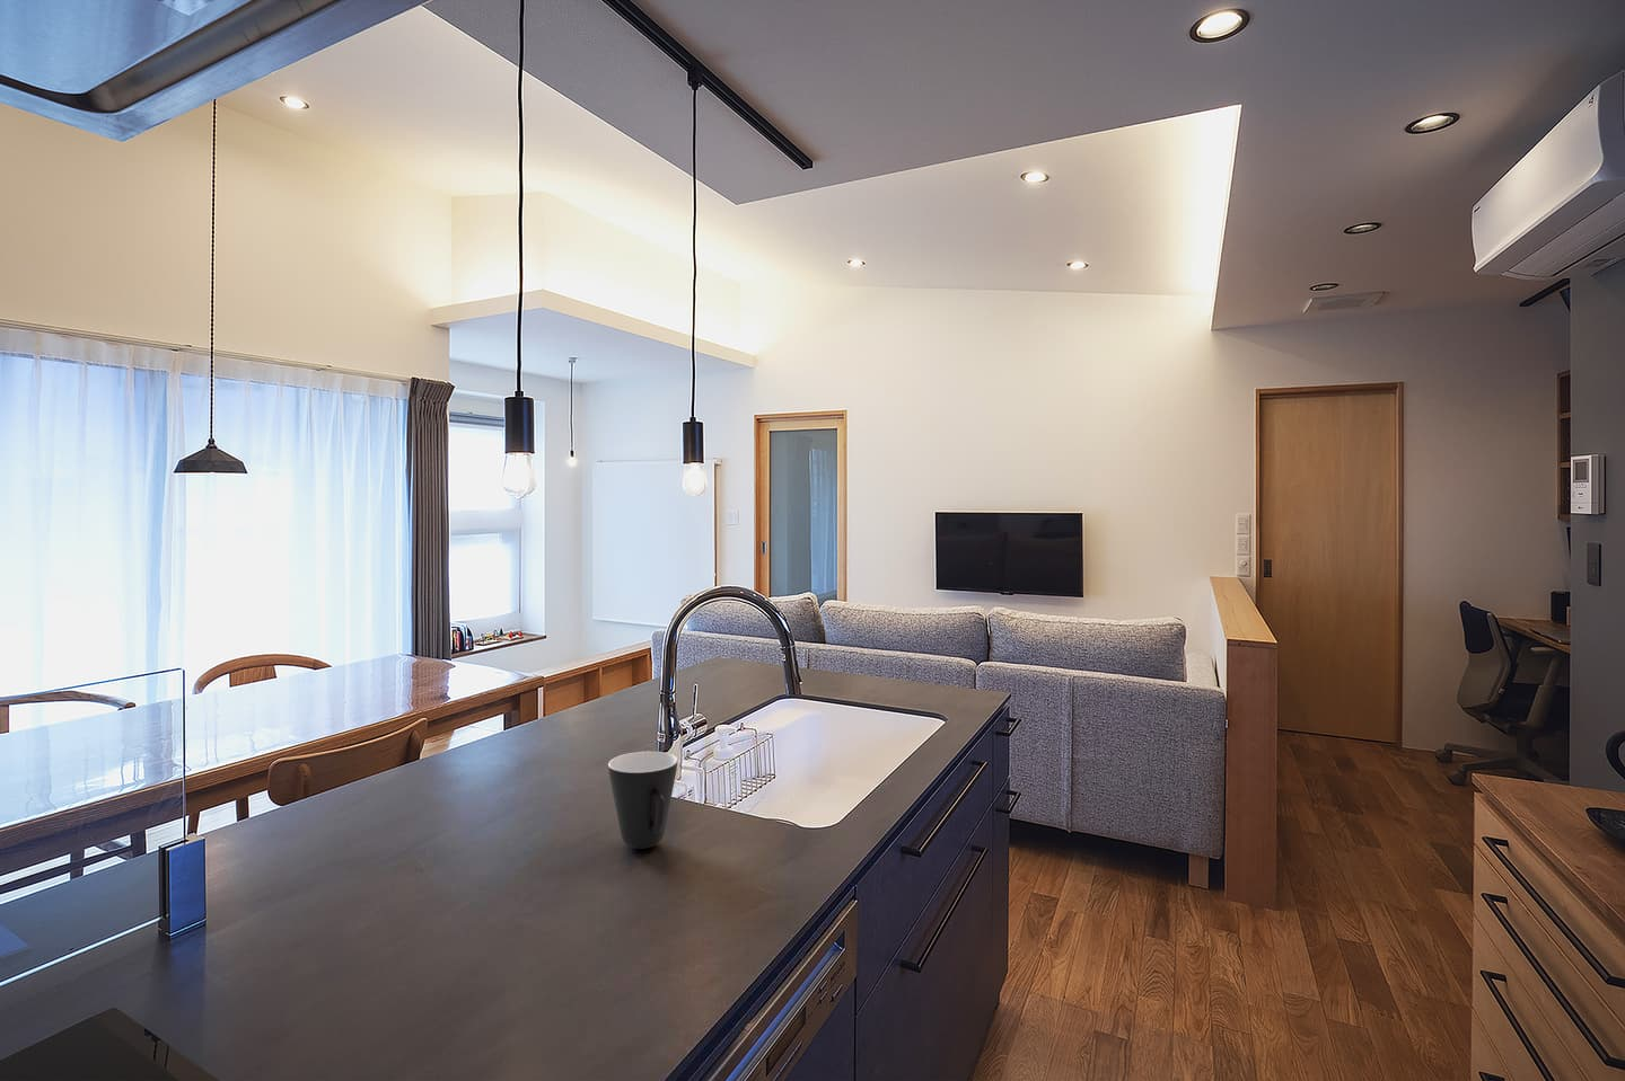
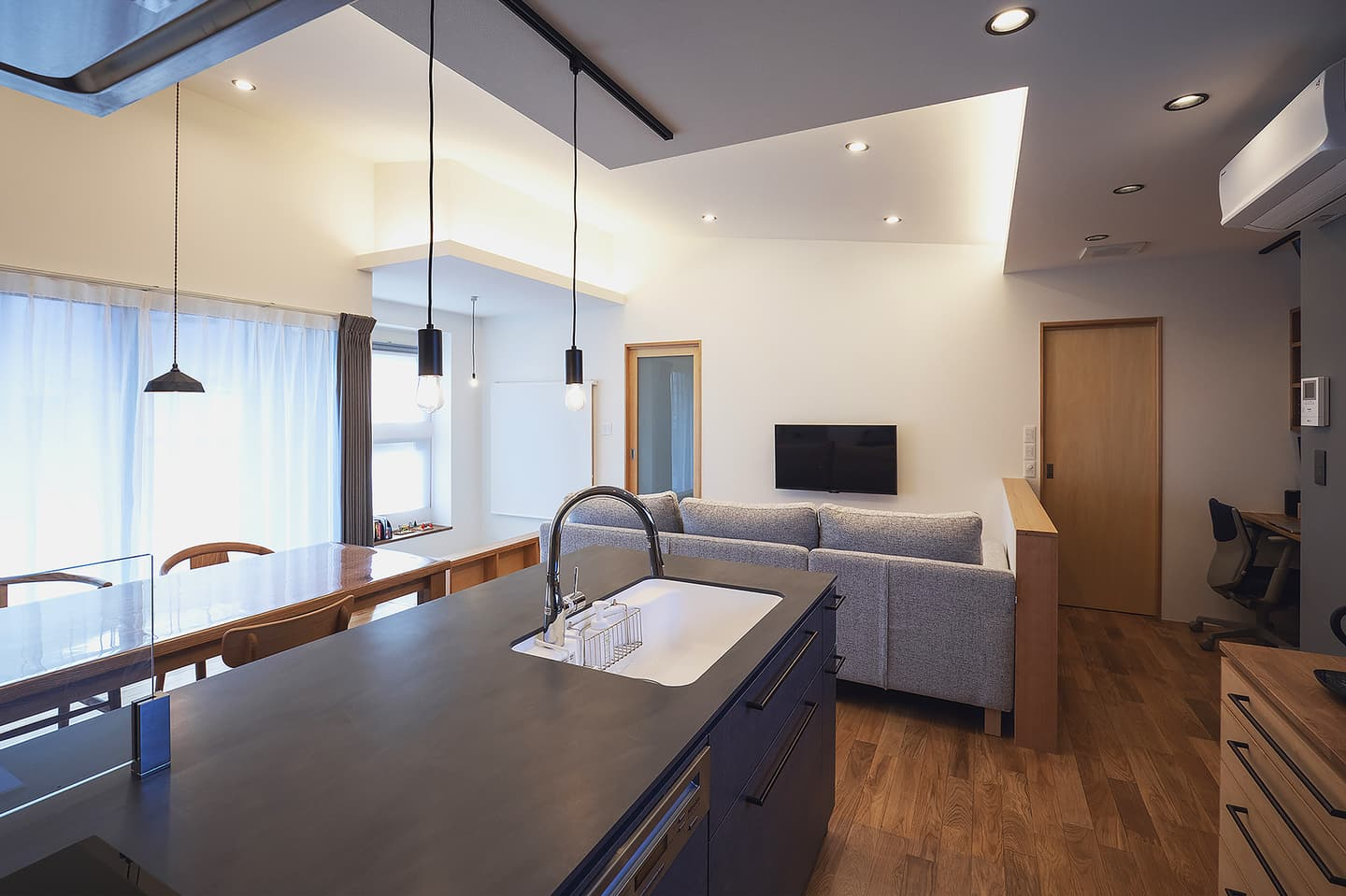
- mug [607,750,678,849]
